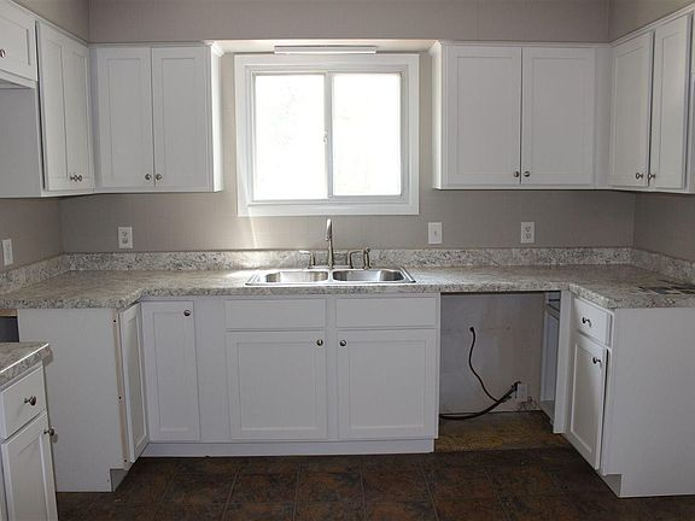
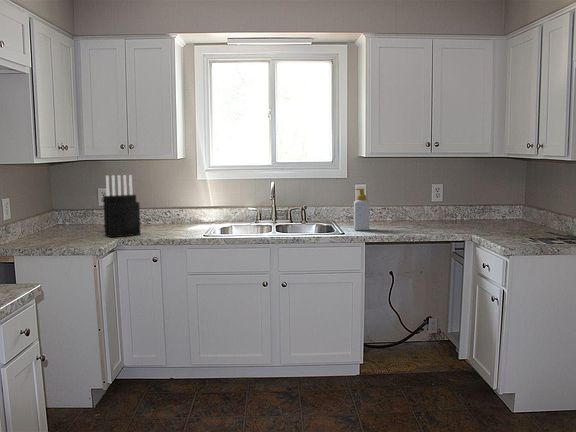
+ knife block [102,174,142,238]
+ soap bottle [353,188,371,231]
